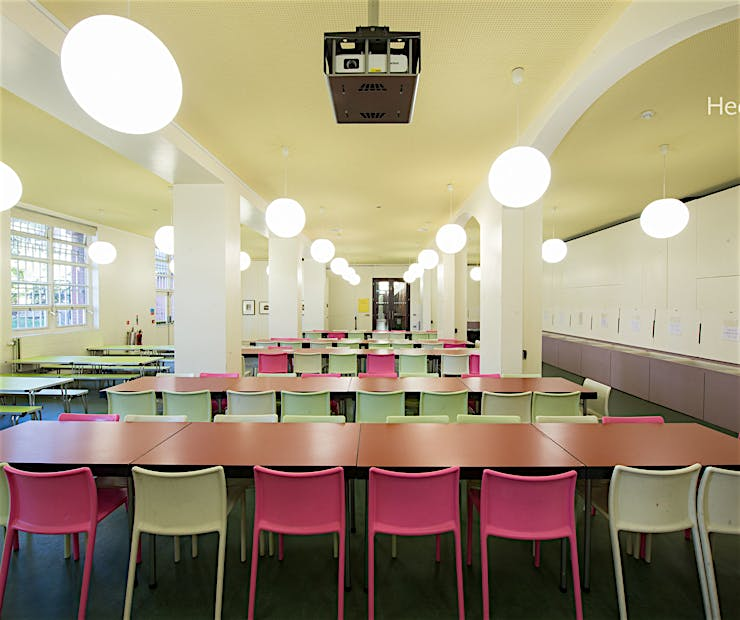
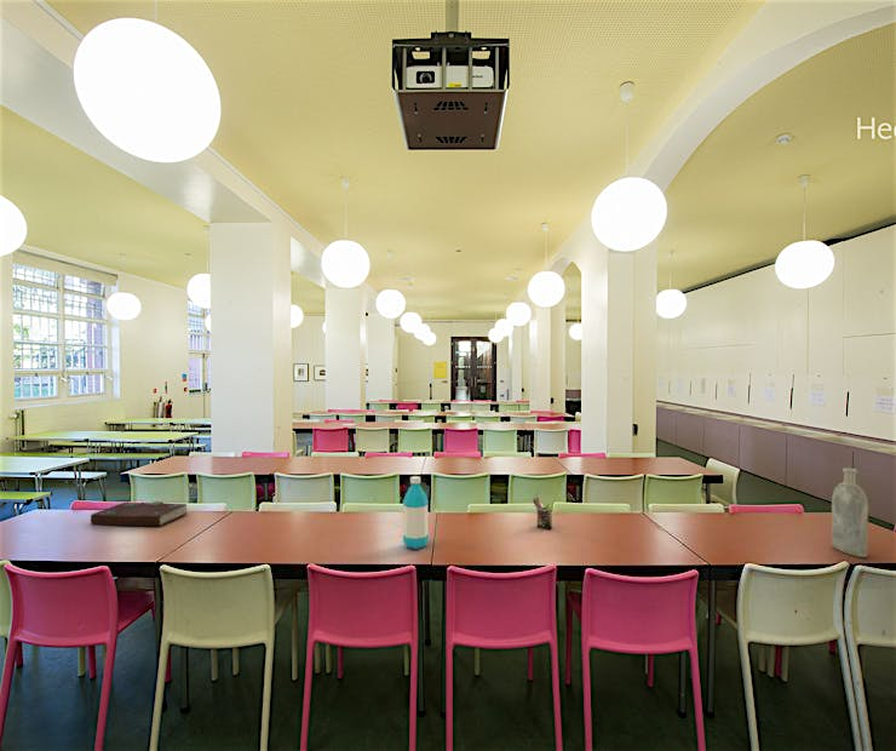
+ book [88,500,190,527]
+ pen holder [532,495,556,531]
+ water bottle [402,475,430,550]
+ bottle [831,468,869,558]
